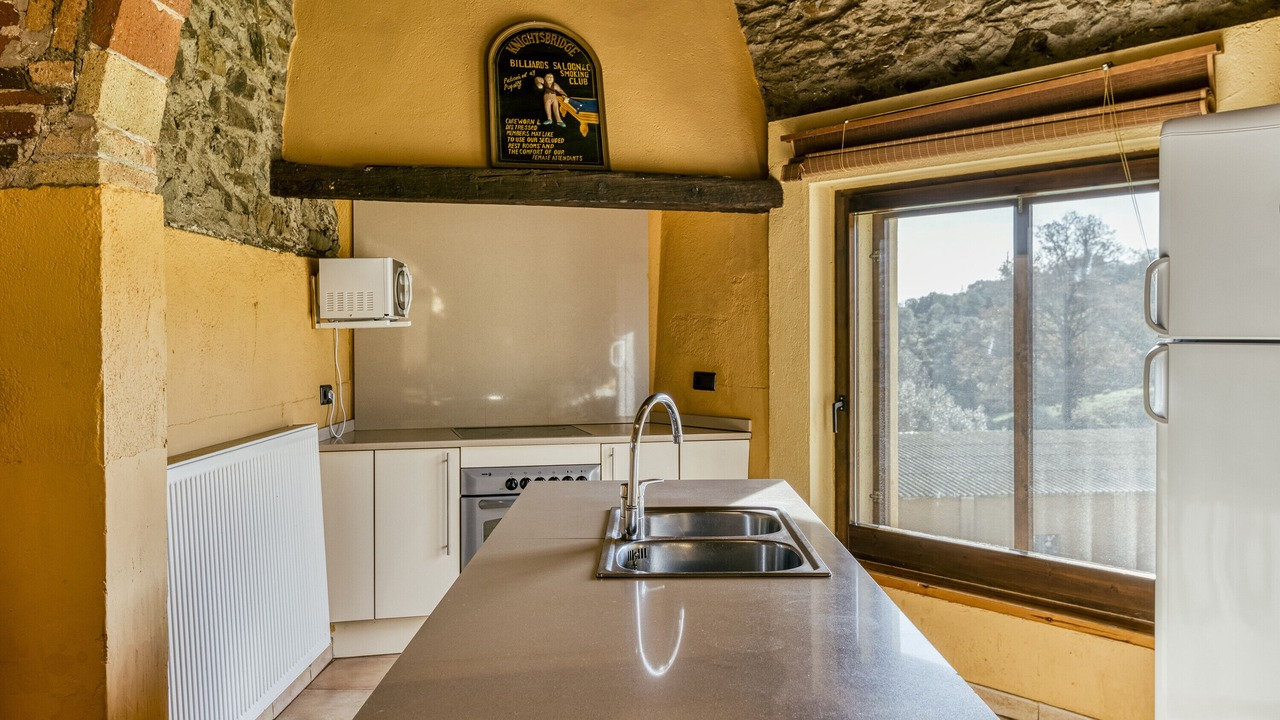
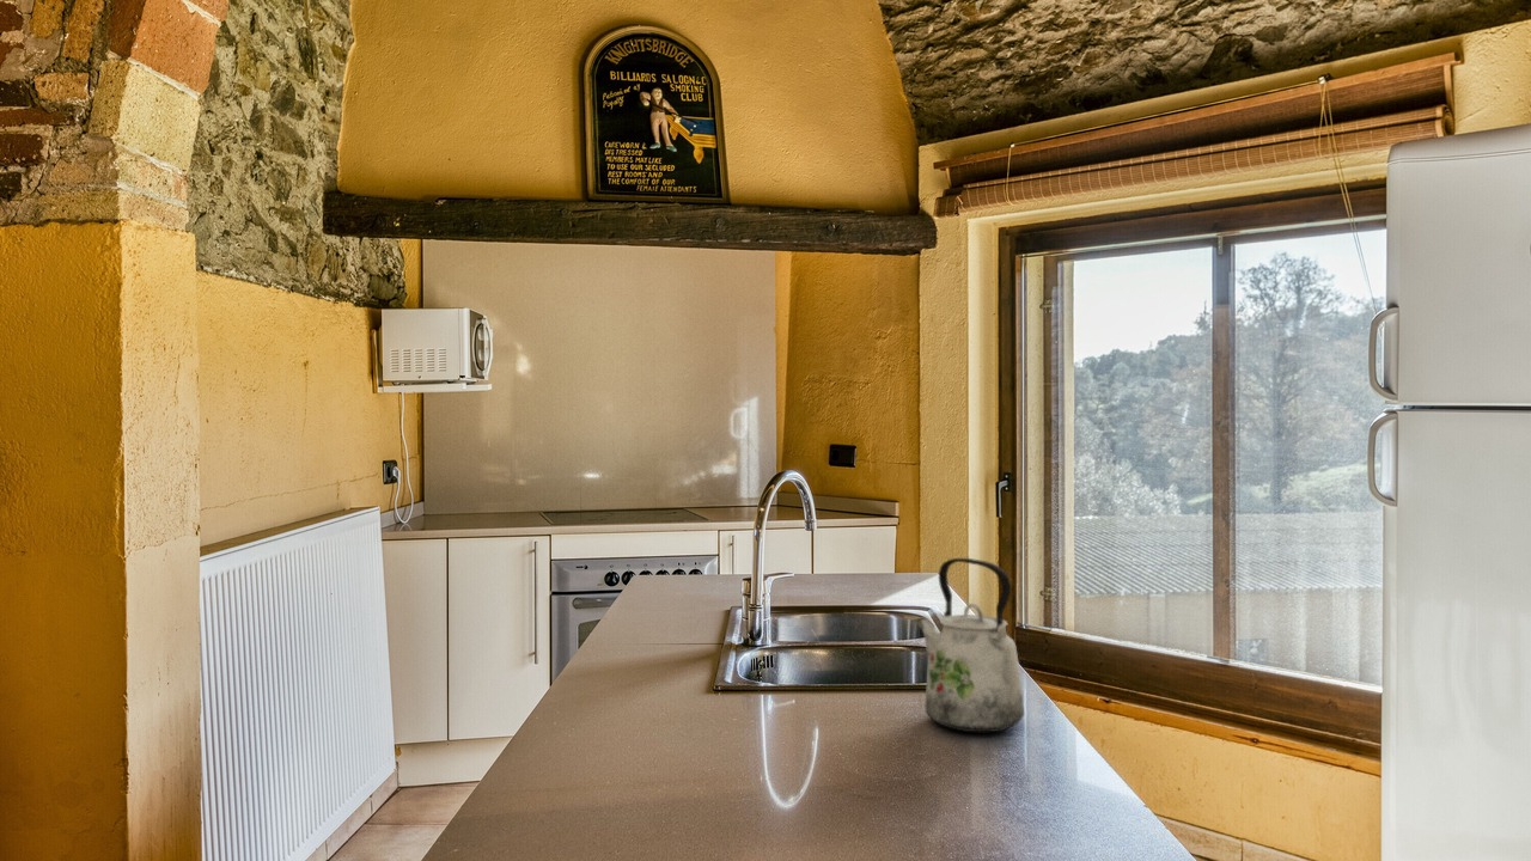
+ kettle [915,557,1025,733]
